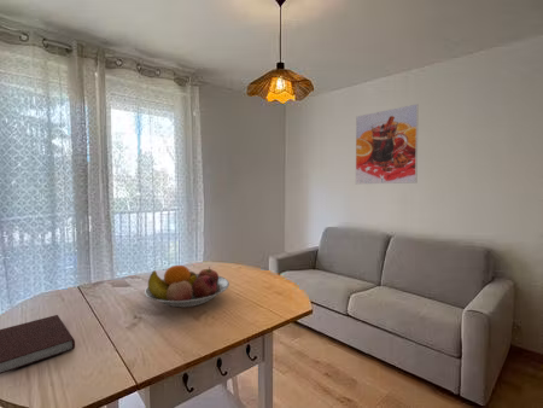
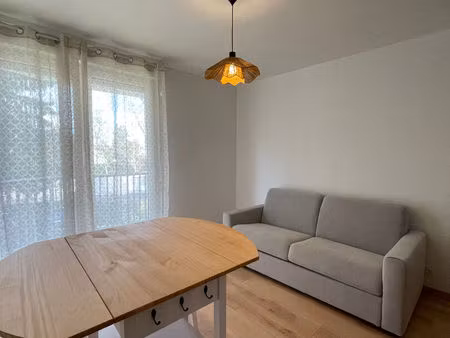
- fruit bowl [144,264,230,309]
- notebook [0,314,76,375]
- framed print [355,103,420,185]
